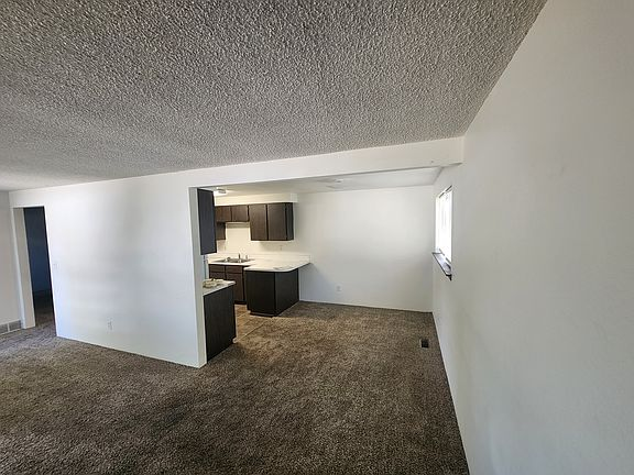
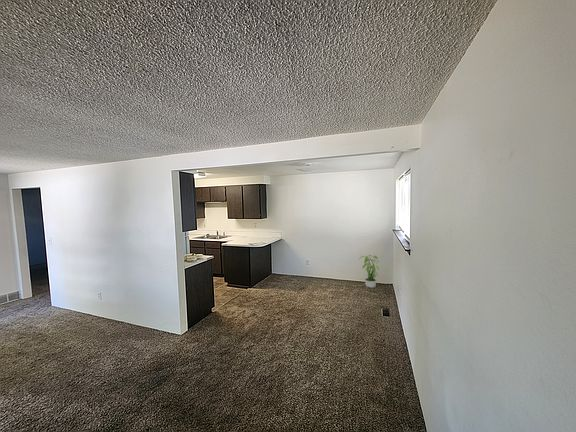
+ potted plant [359,253,380,289]
